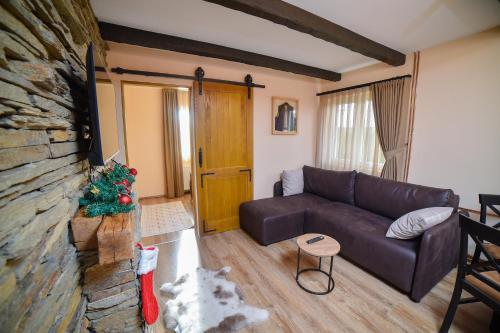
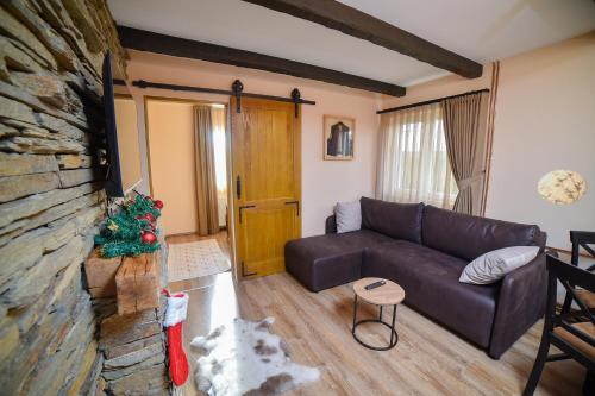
+ decorative plate [537,169,588,206]
